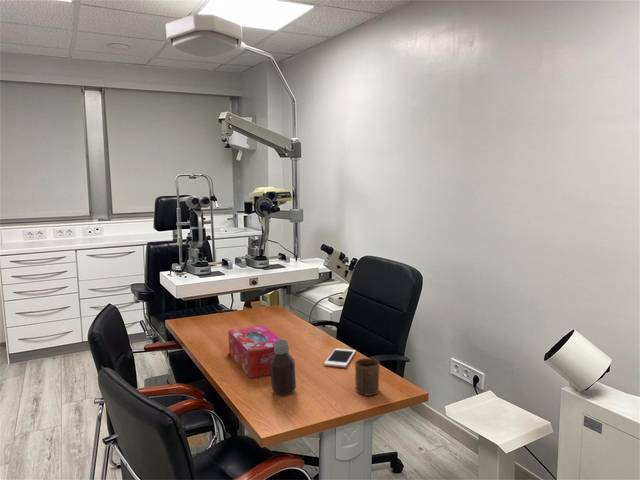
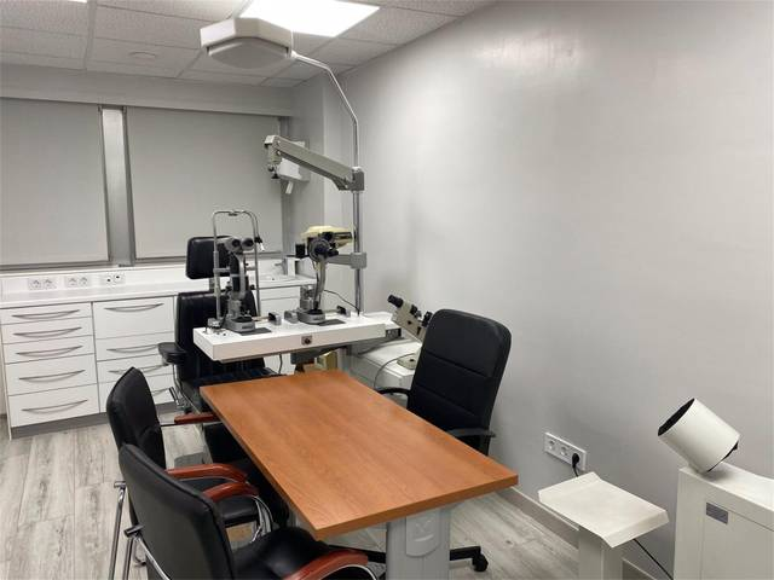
- tissue box [227,324,290,379]
- cup [354,357,381,397]
- cell phone [323,348,357,368]
- bottle [270,339,297,397]
